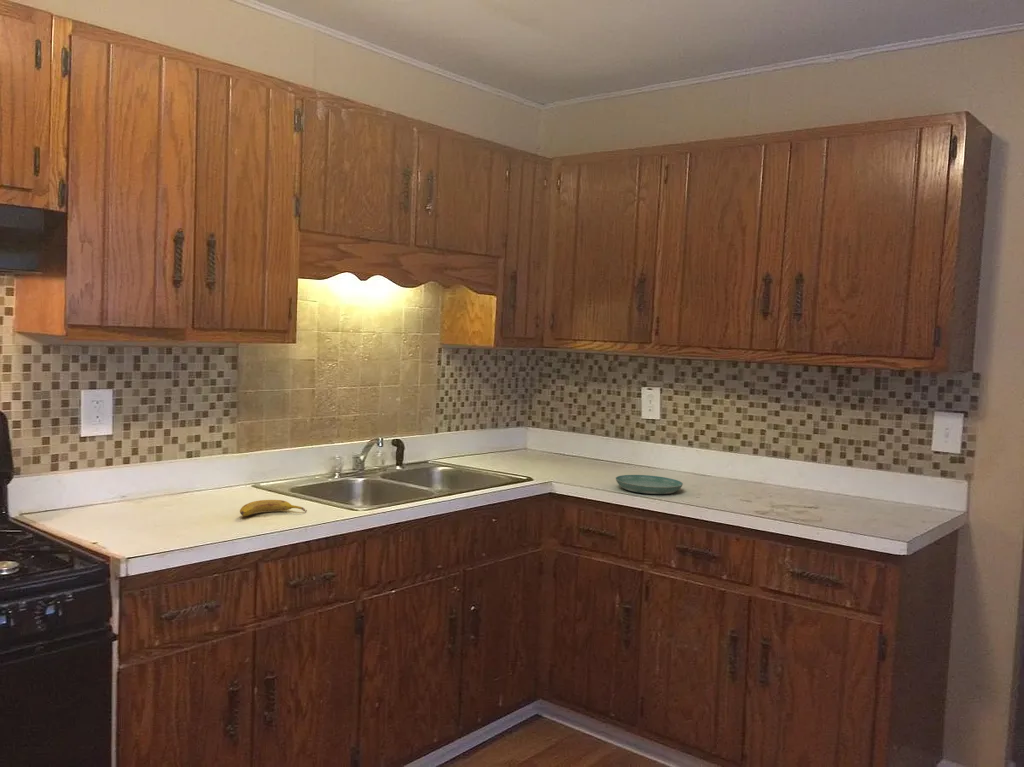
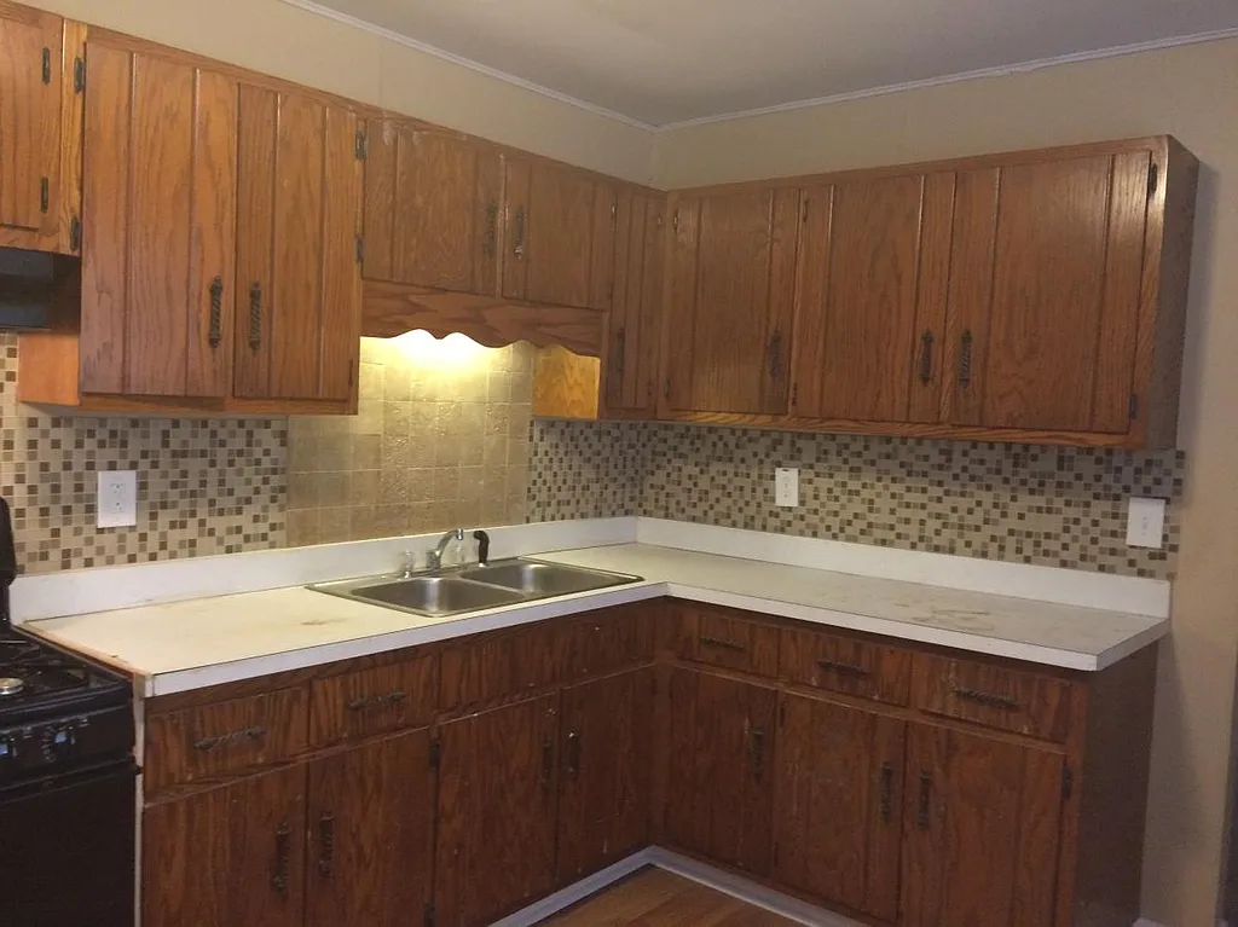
- saucer [615,474,684,495]
- fruit [239,499,308,517]
